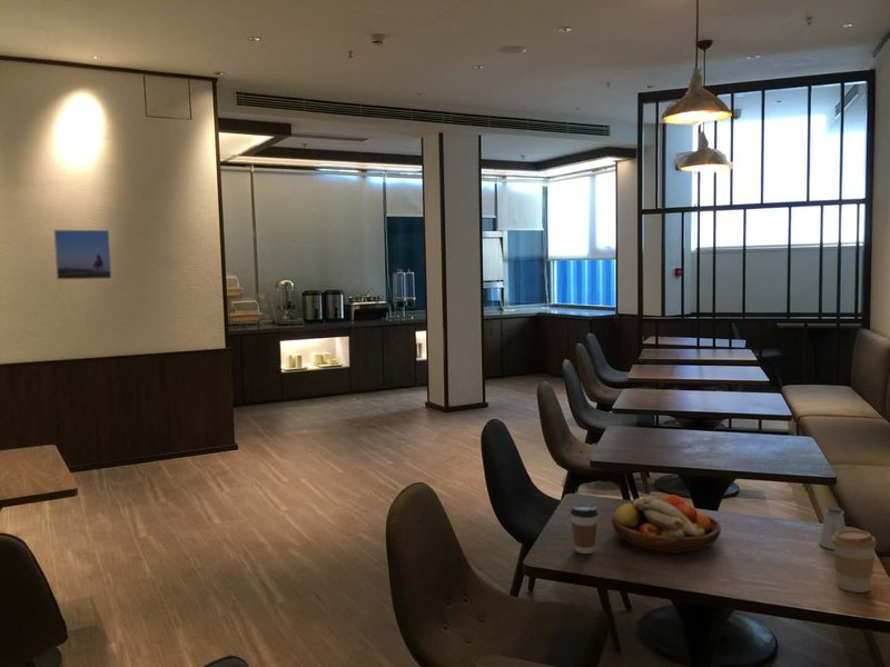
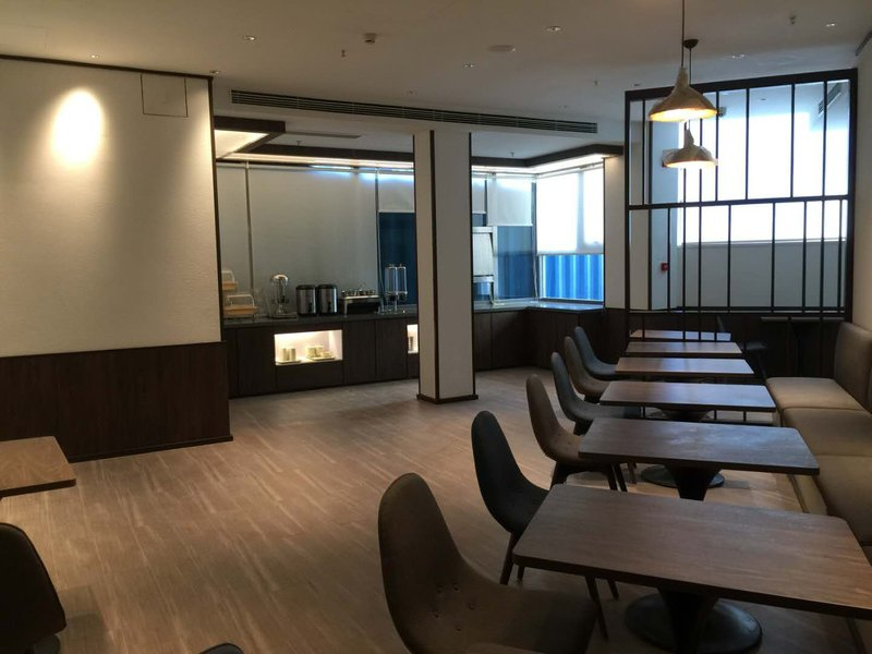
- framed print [53,229,112,281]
- coffee cup [570,504,600,555]
- fruit bowl [611,494,722,554]
- coffee cup [831,529,878,594]
- saltshaker [818,506,847,550]
